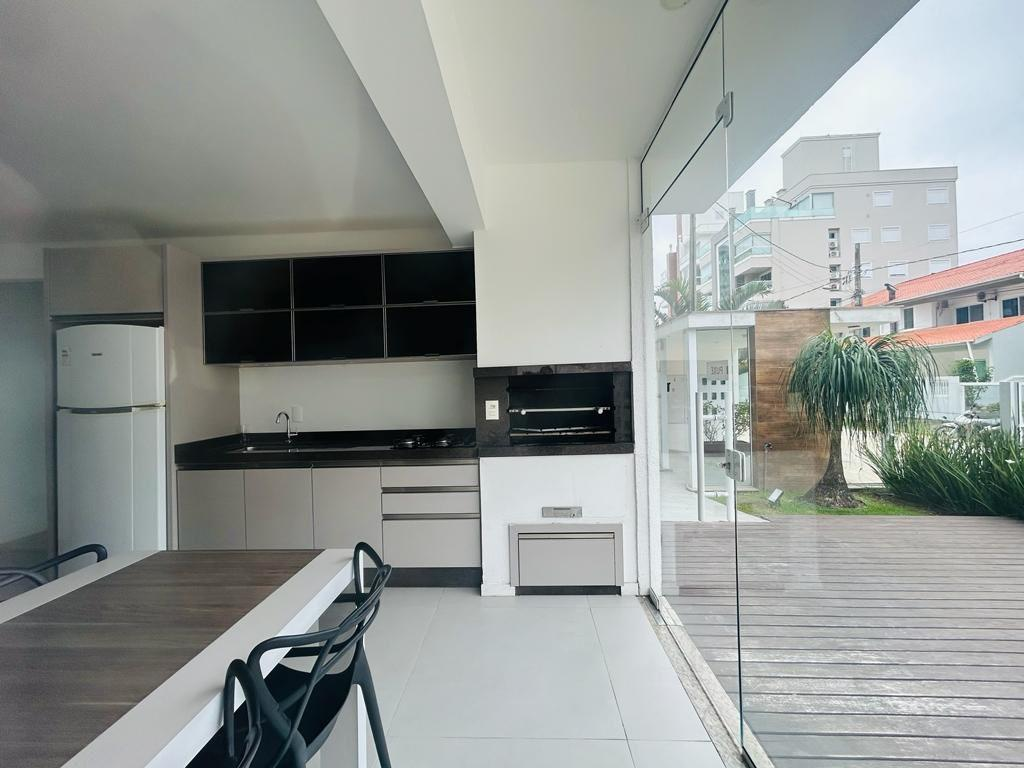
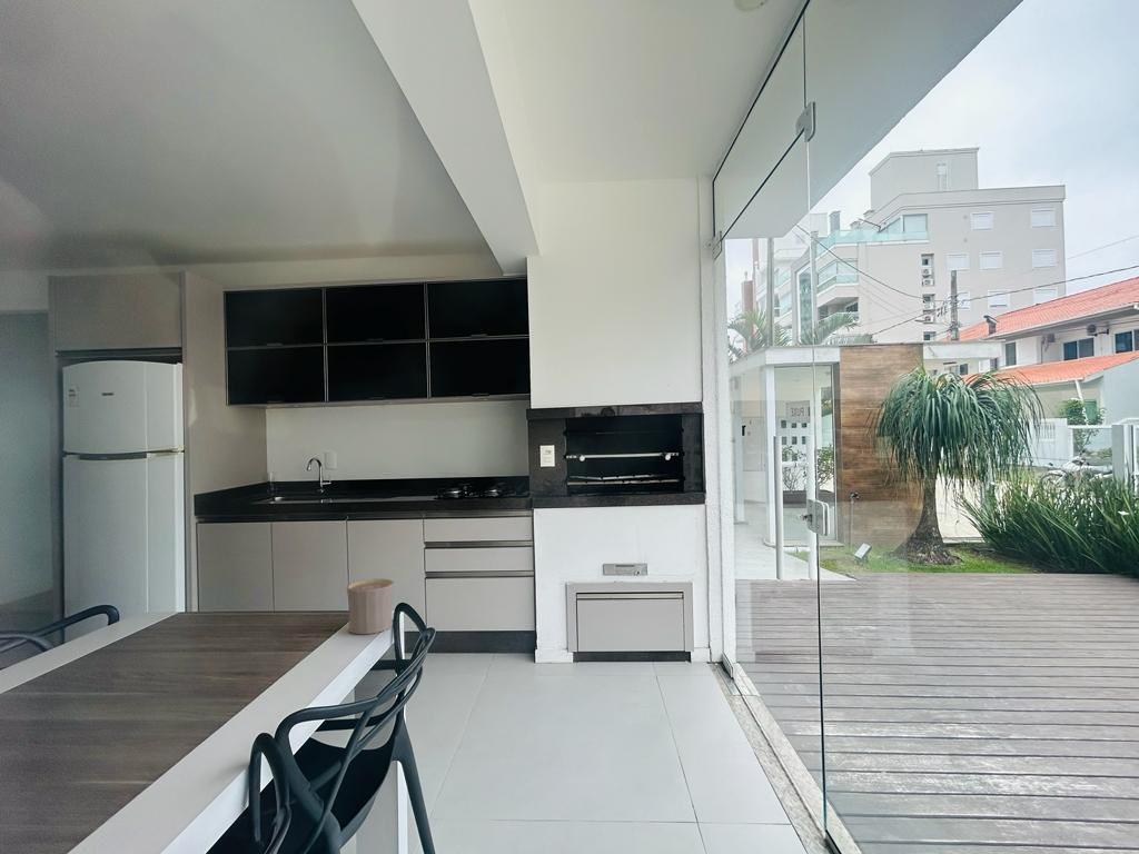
+ cup [346,578,395,635]
